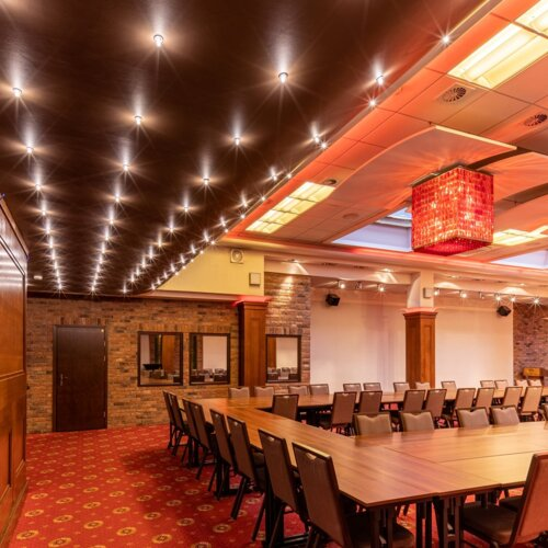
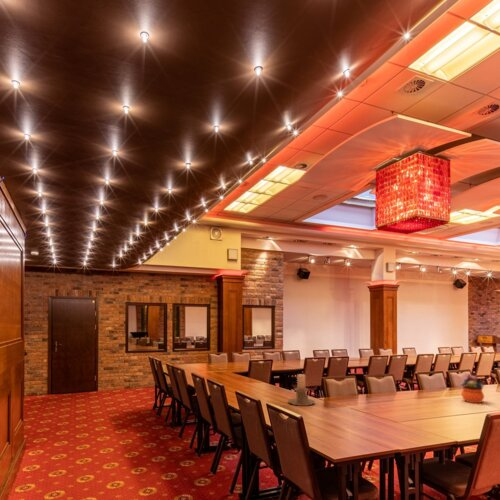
+ candle holder [287,373,316,407]
+ flower arrangement [460,373,485,404]
